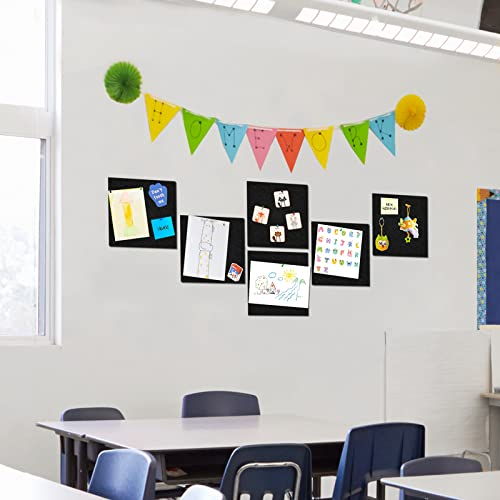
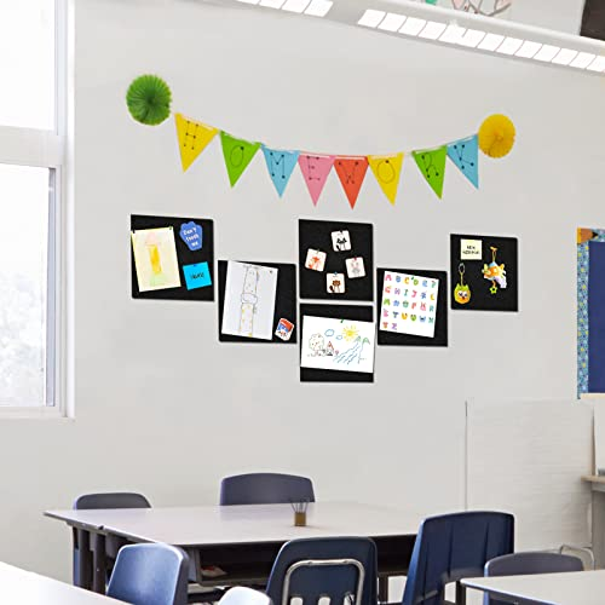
+ pencil box [287,495,311,528]
